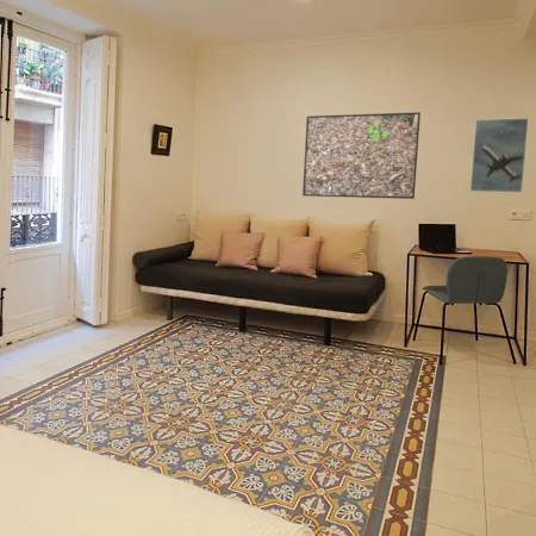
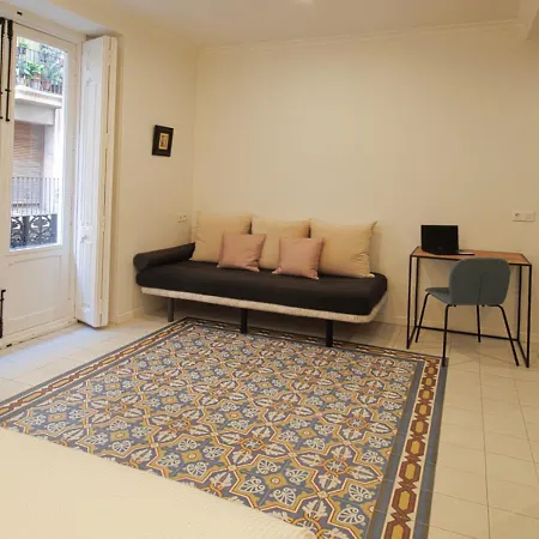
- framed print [469,117,530,194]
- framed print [301,111,422,200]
